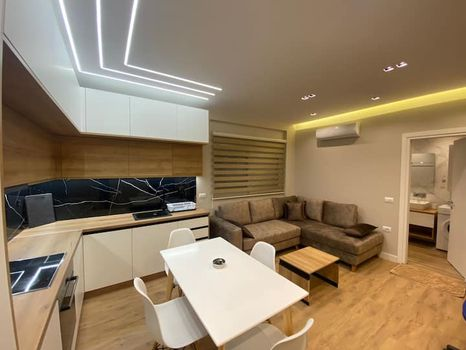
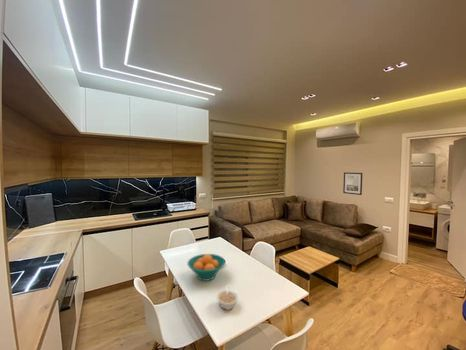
+ legume [215,285,239,311]
+ fruit bowl [186,253,226,282]
+ wall art [342,171,363,196]
